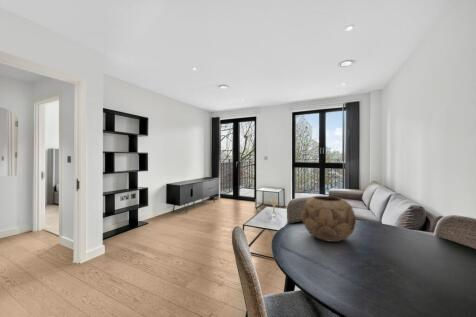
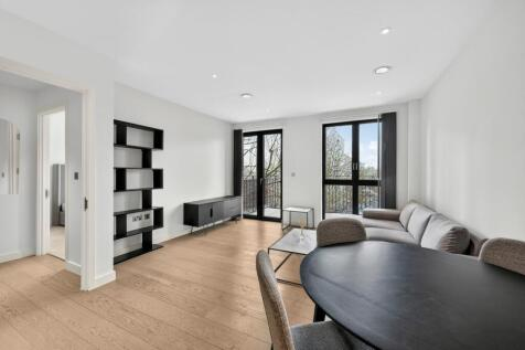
- decorative bowl [301,195,357,243]
